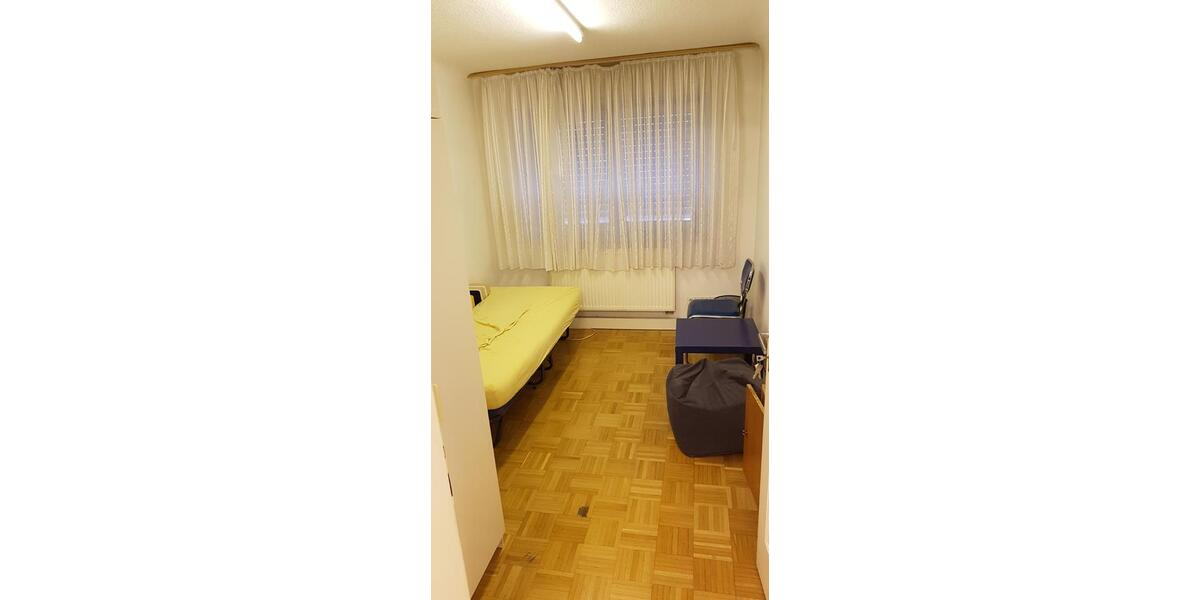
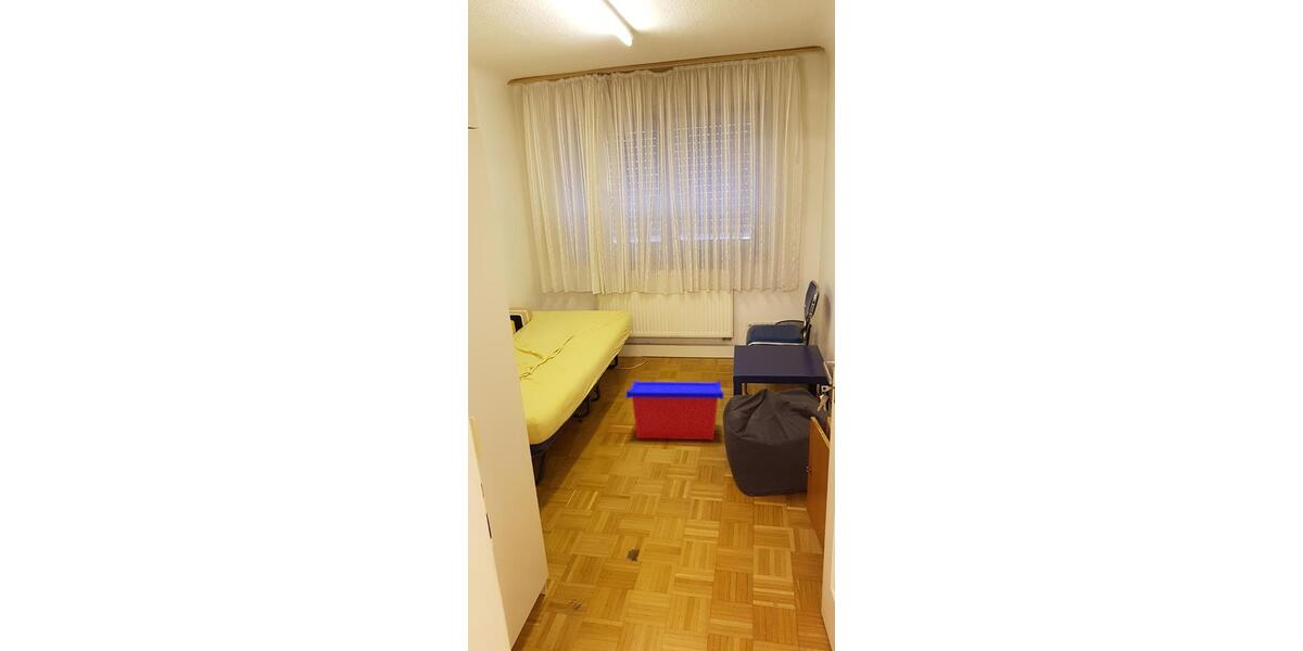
+ storage bin [625,380,724,442]
